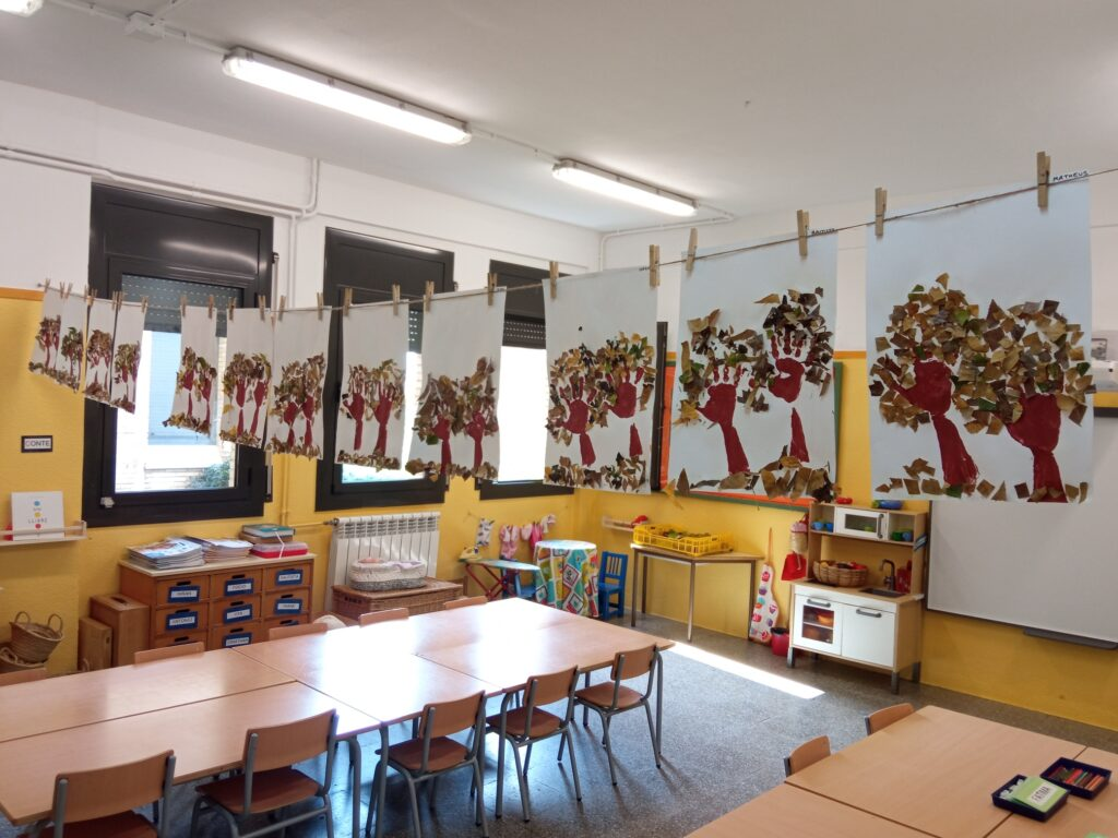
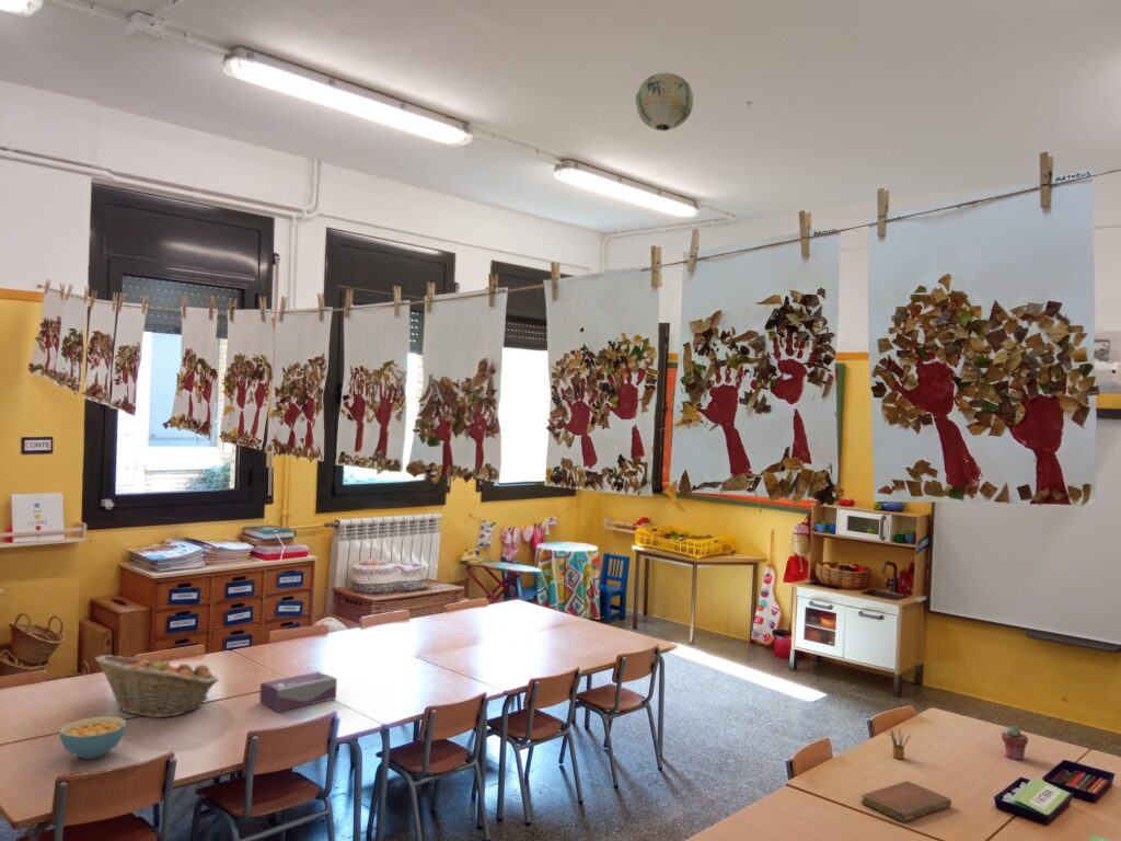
+ cereal bowl [59,715,127,760]
+ tissue box [258,670,338,713]
+ notebook [859,780,952,823]
+ potted succulent [1001,725,1029,762]
+ paper lantern [635,71,694,131]
+ pencil box [890,727,912,760]
+ fruit basket [94,654,219,718]
